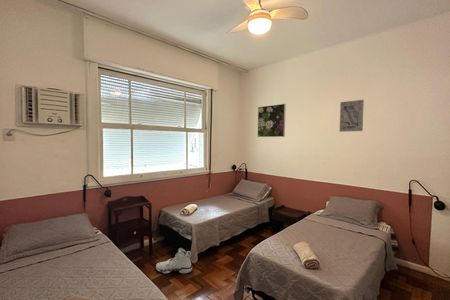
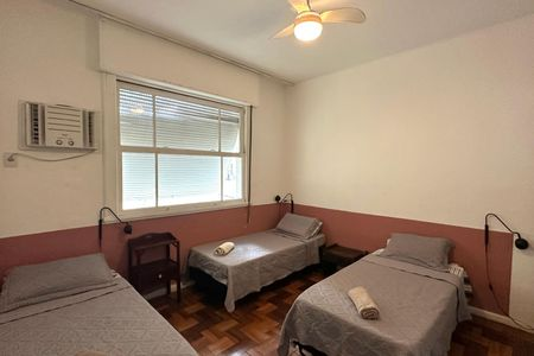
- wall art [339,99,365,133]
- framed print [257,103,287,138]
- sneaker [155,247,193,274]
